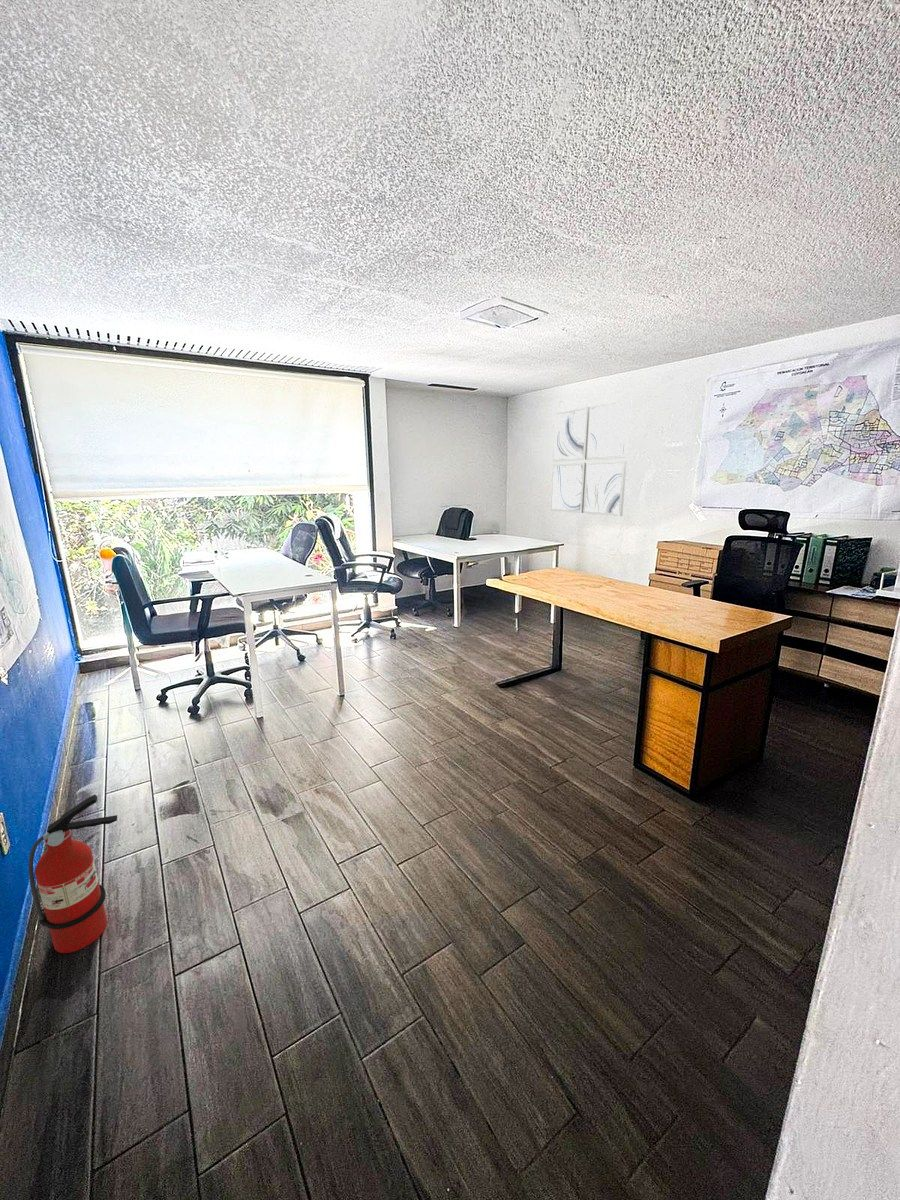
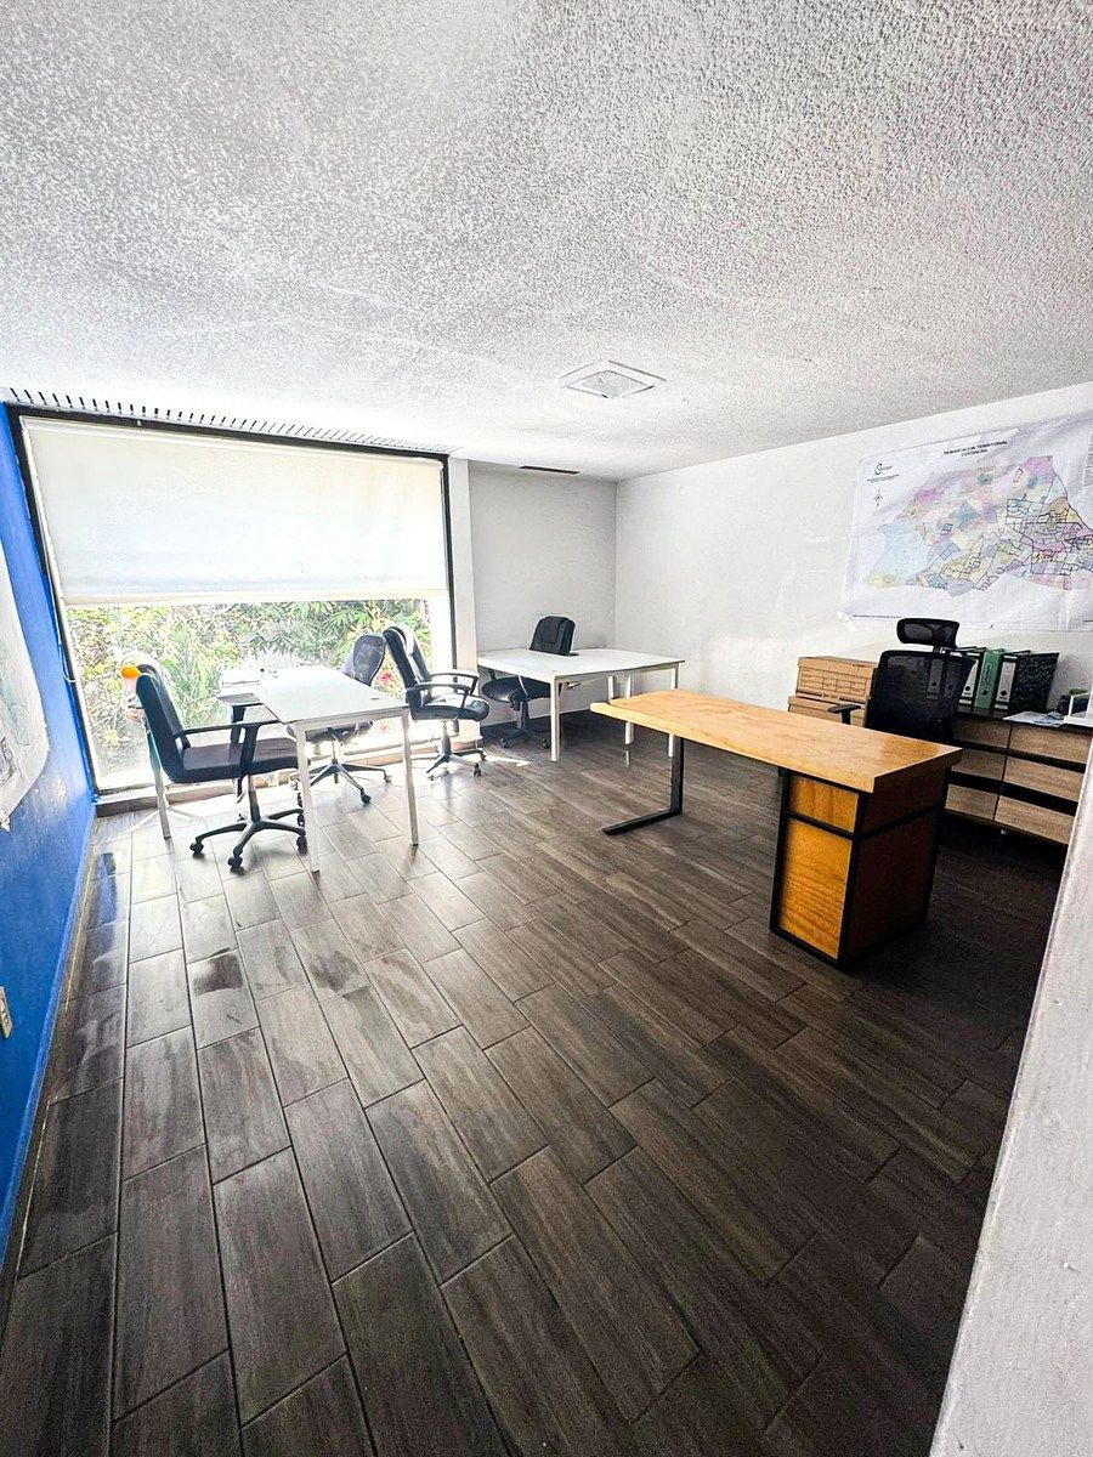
- fire extinguisher [28,793,118,954]
- wall art [550,398,633,517]
